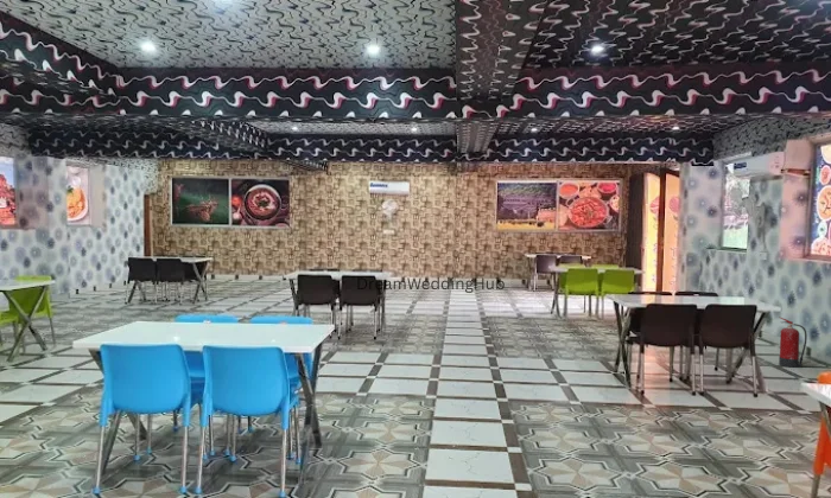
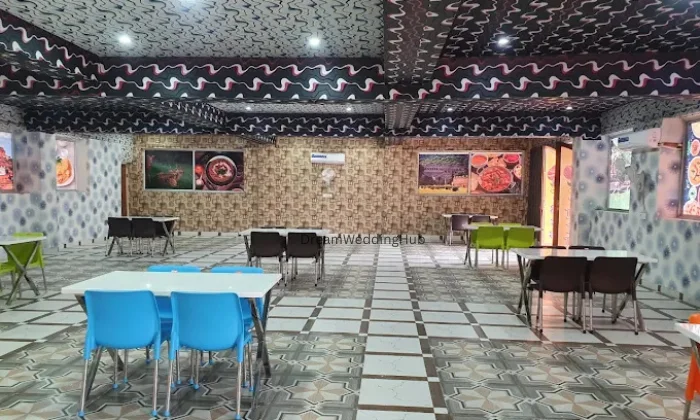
- fire extinguisher [778,317,808,369]
